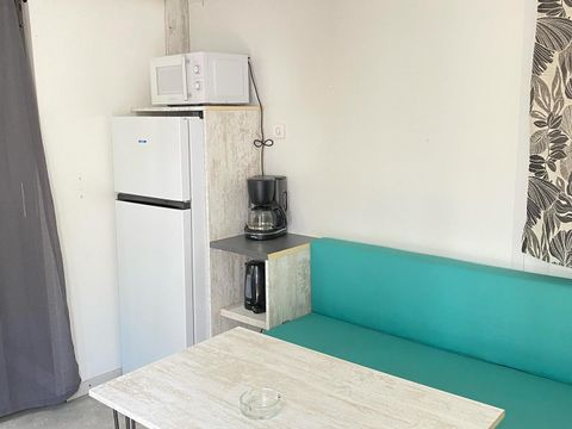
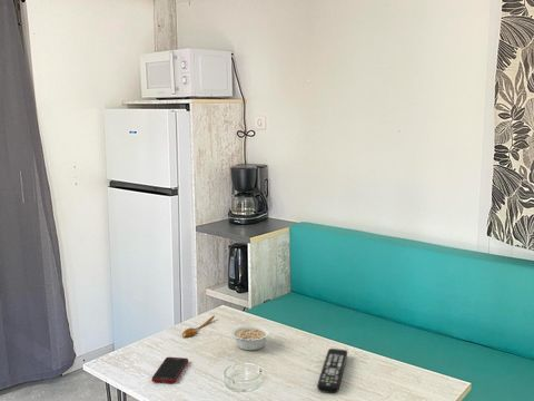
+ spoon [181,314,216,339]
+ legume [229,324,273,351]
+ remote control [316,348,348,394]
+ cell phone [151,356,189,384]
